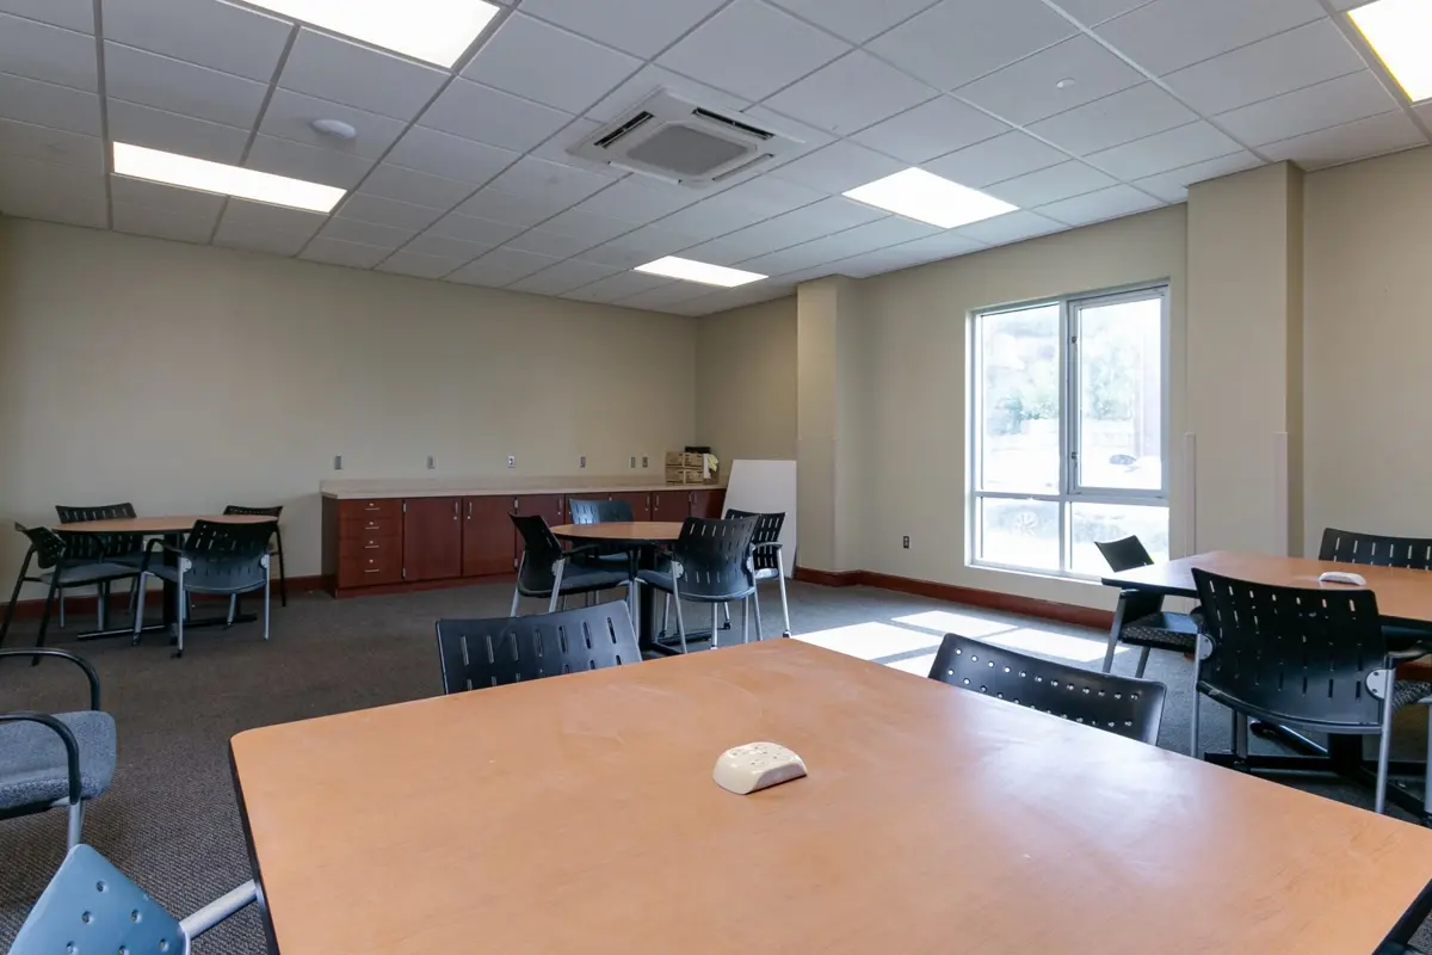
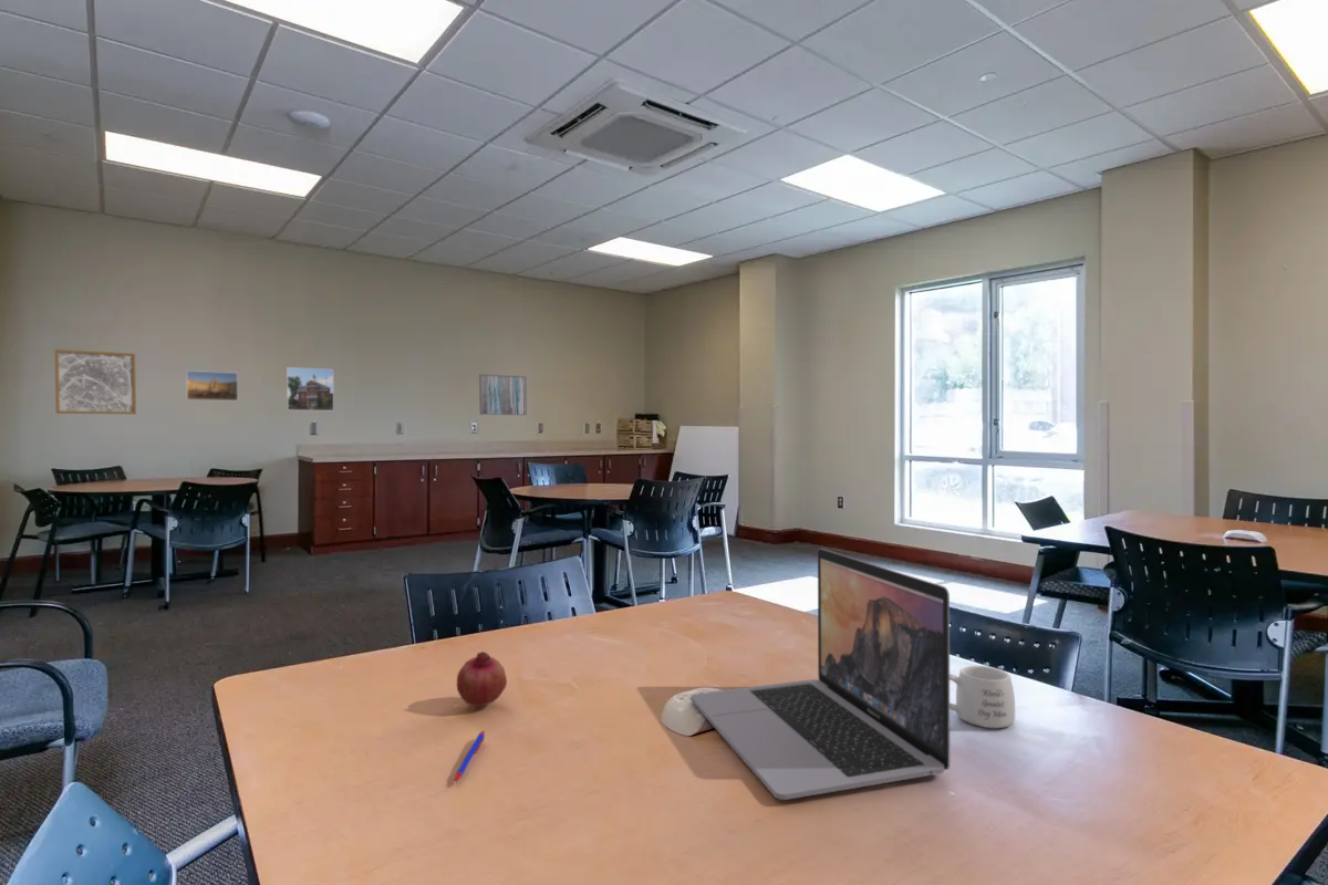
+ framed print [185,369,239,402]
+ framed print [286,366,335,412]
+ mug [950,665,1016,729]
+ pen [453,729,486,784]
+ wall art [478,373,528,416]
+ fruit [456,650,508,708]
+ laptop [689,548,951,801]
+ wall art [54,348,137,415]
